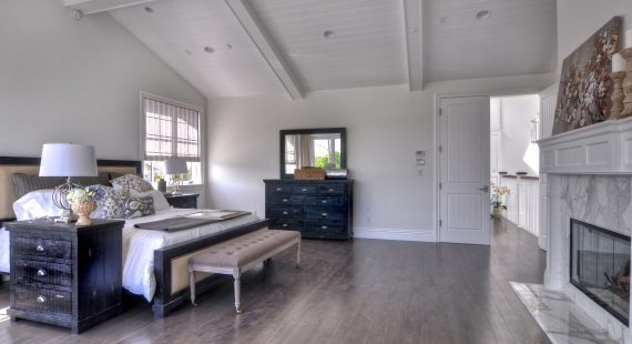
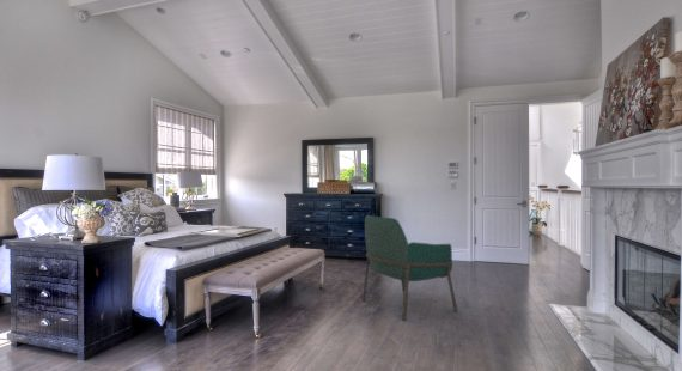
+ armchair [361,214,458,321]
